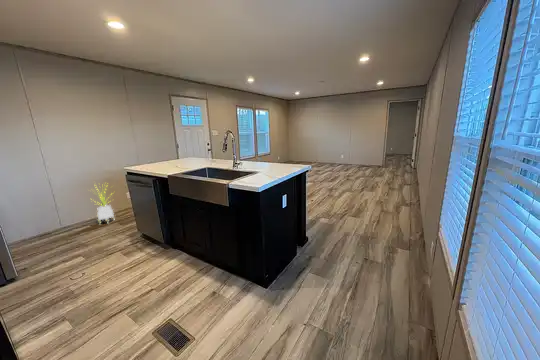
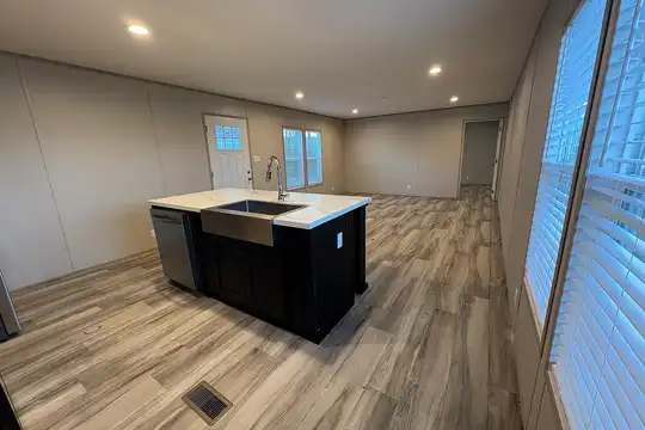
- house plant [85,181,116,225]
